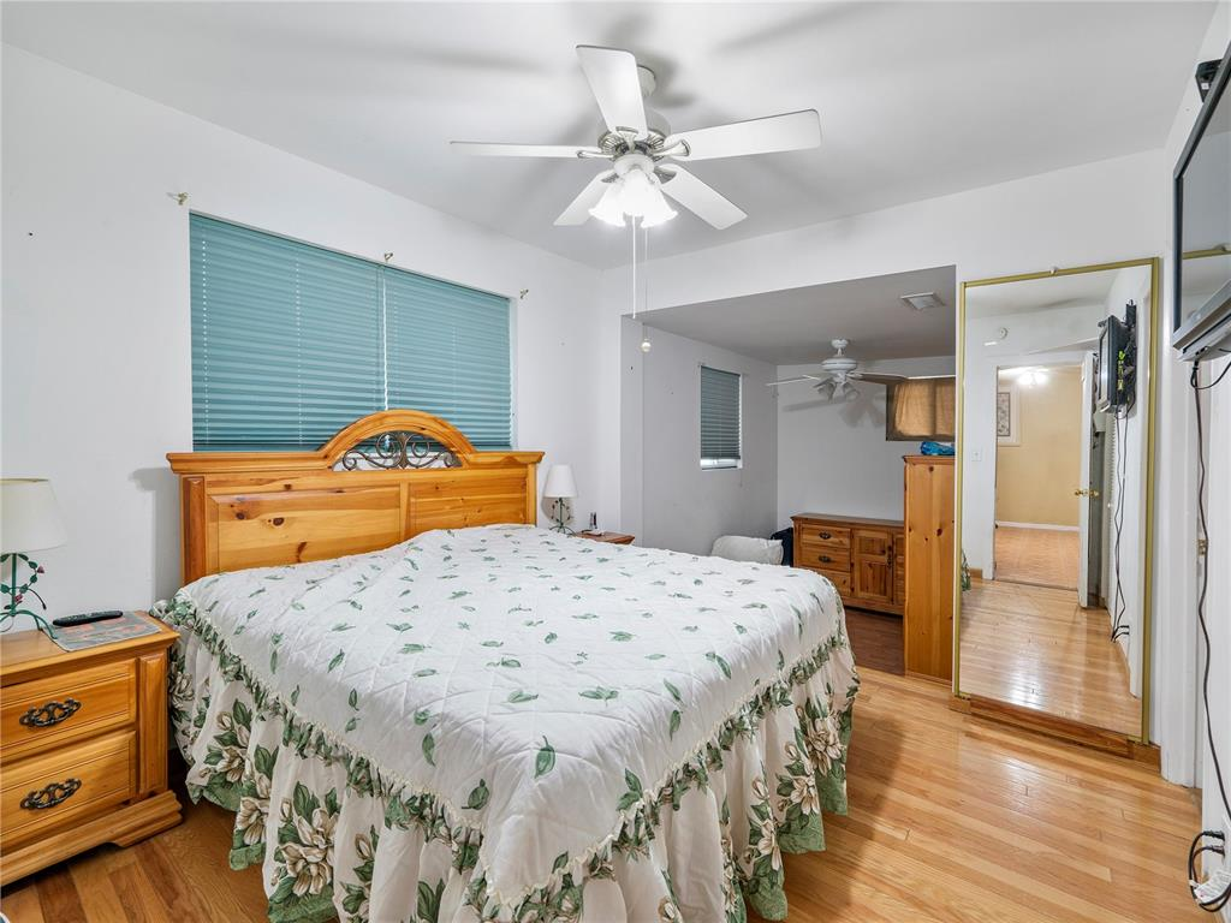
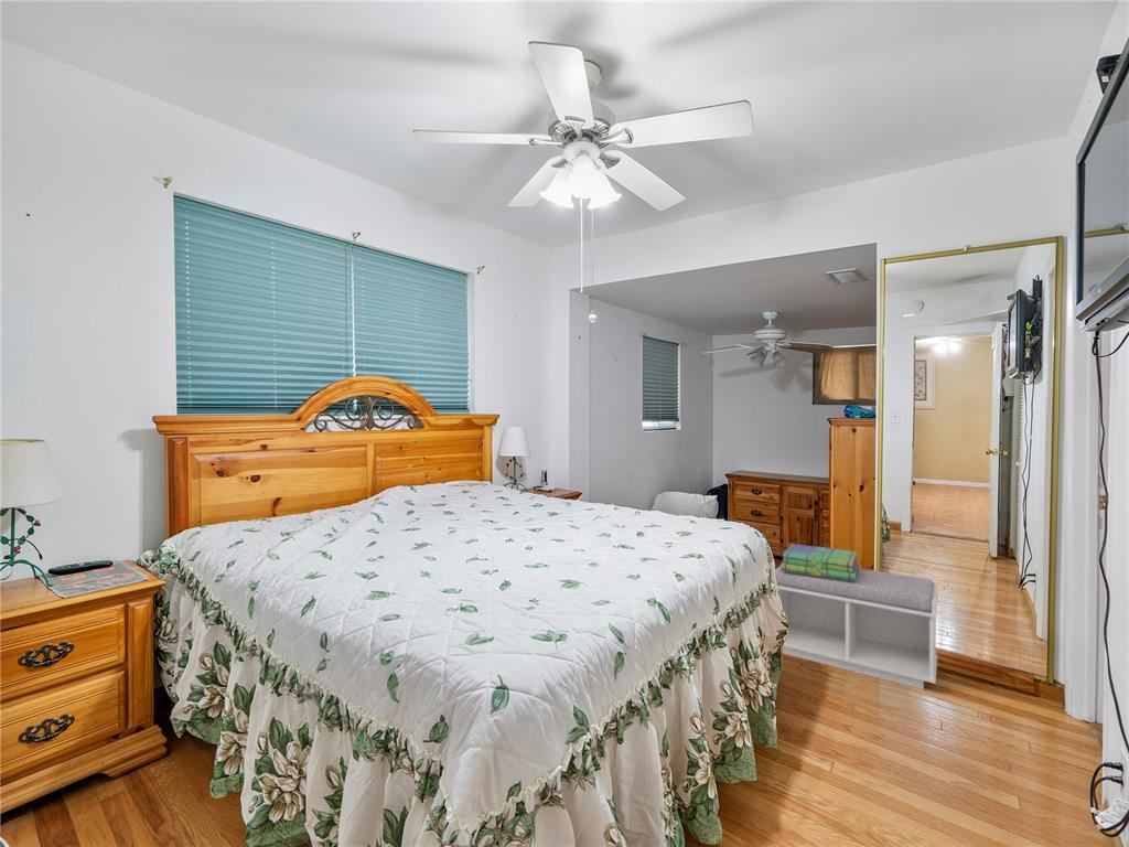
+ stack of books [779,543,860,581]
+ bench [774,565,939,690]
